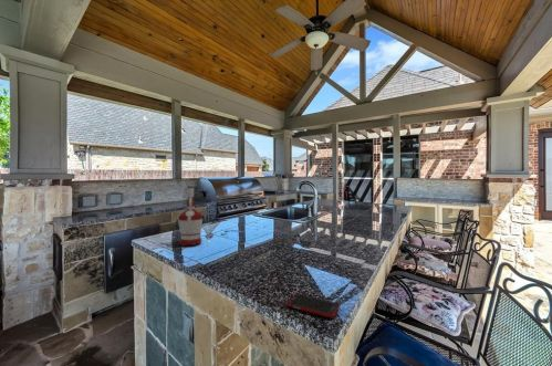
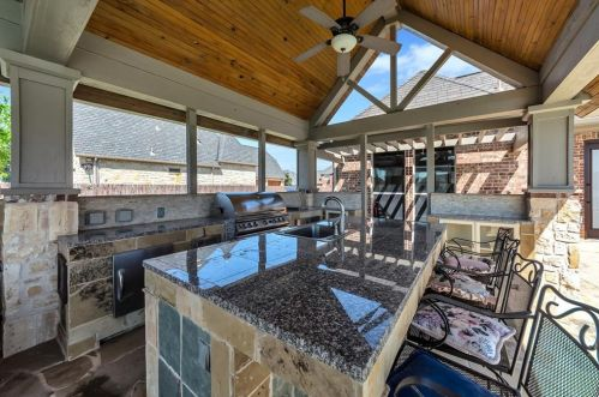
- cell phone [285,292,341,318]
- alcohol [177,184,204,247]
